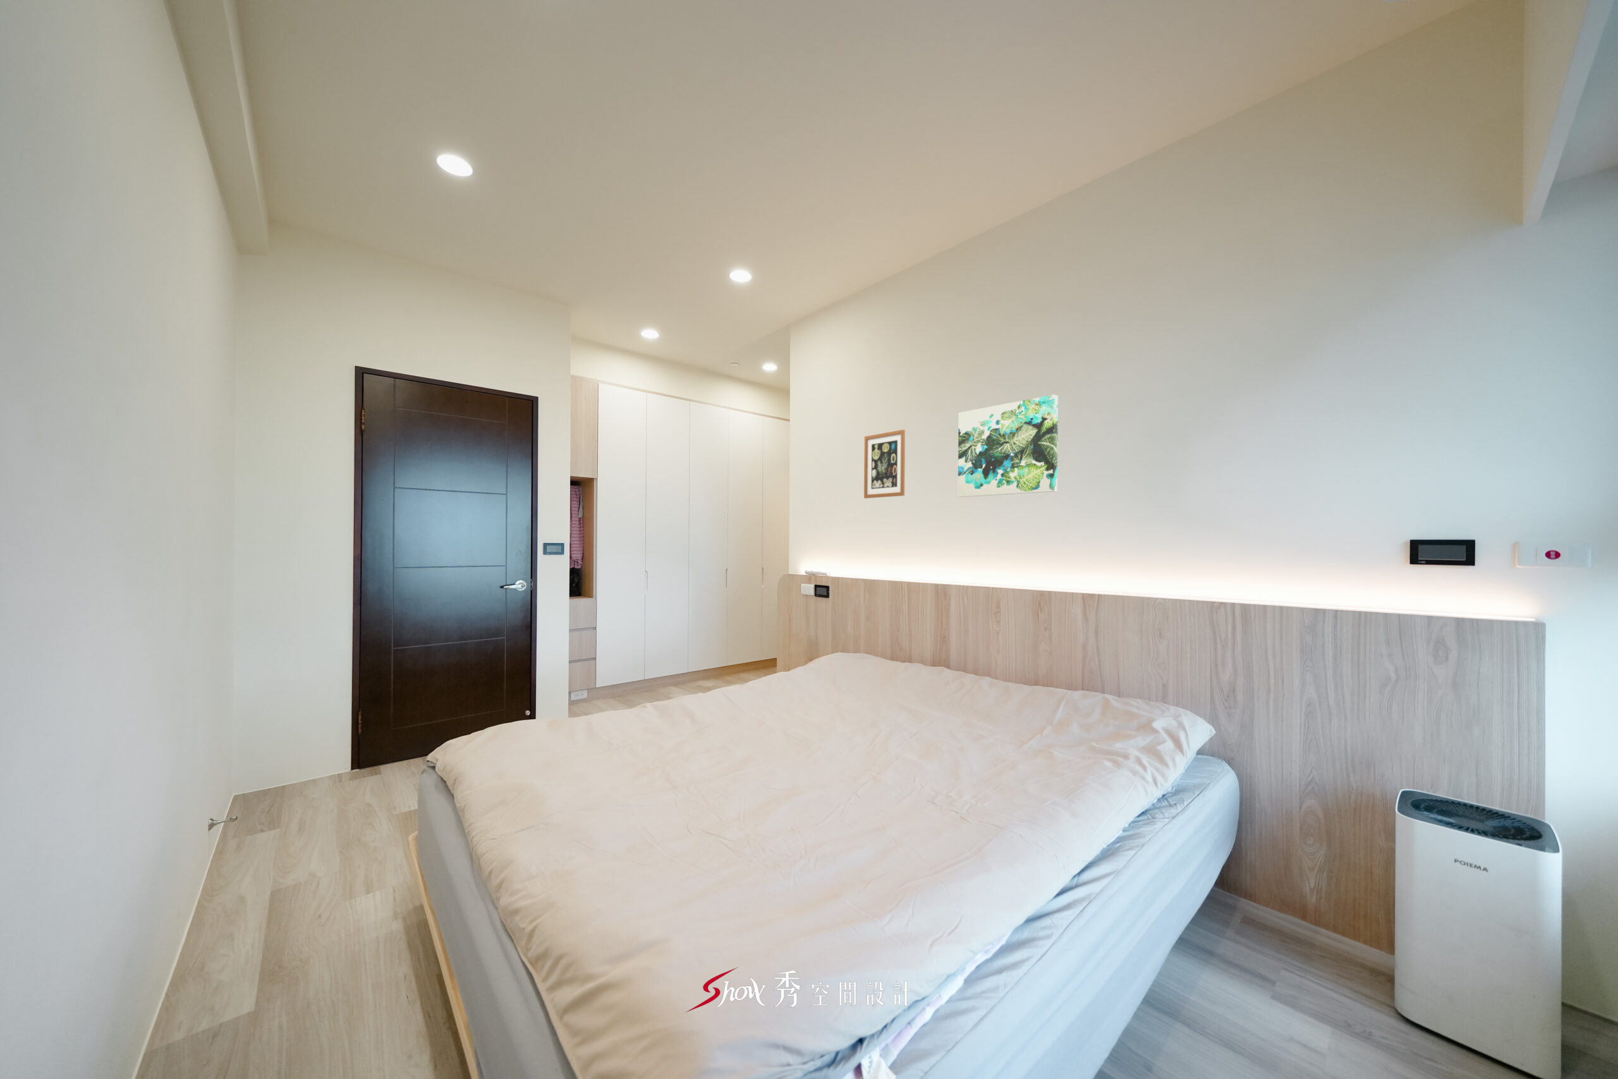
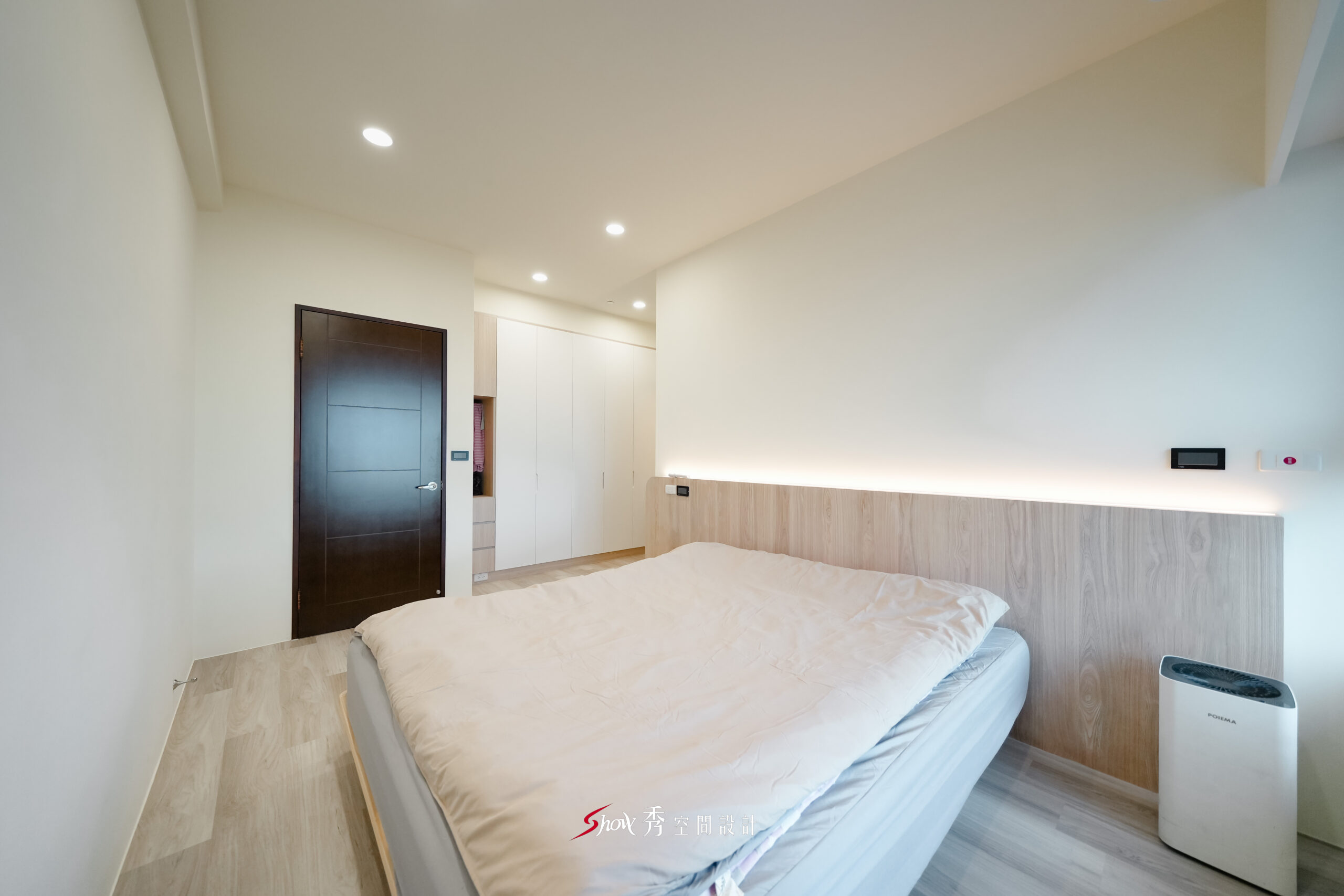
- wall art [957,394,1058,499]
- wall art [863,429,905,499]
